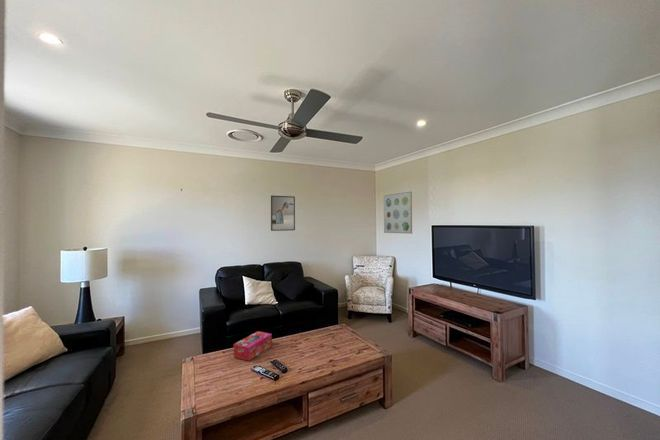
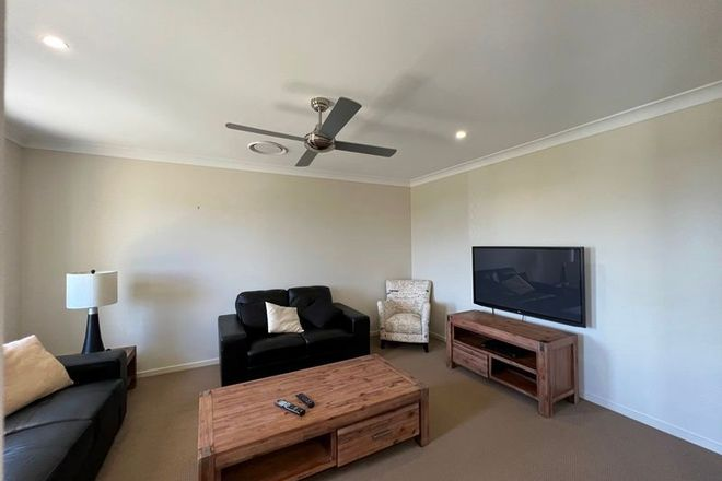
- wall art [383,191,413,235]
- tissue box [233,330,273,362]
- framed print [270,194,296,232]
